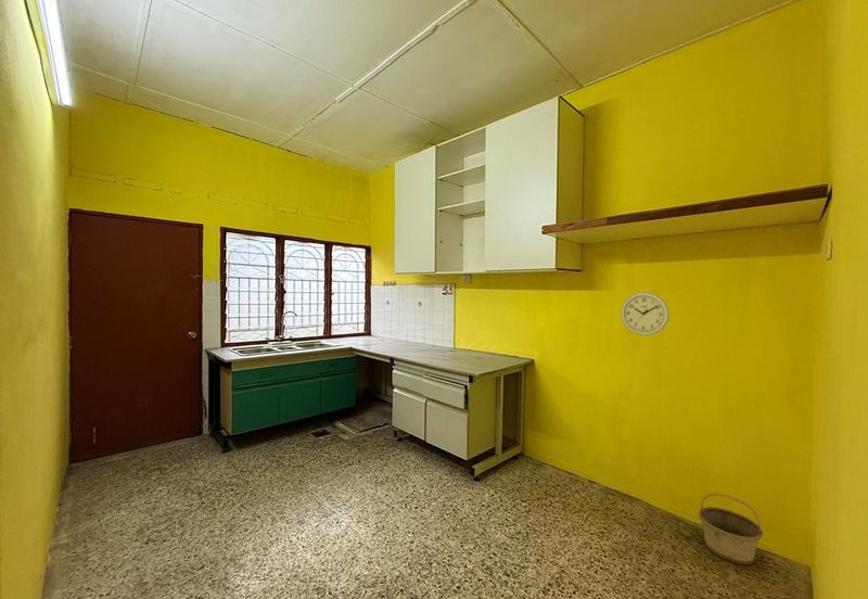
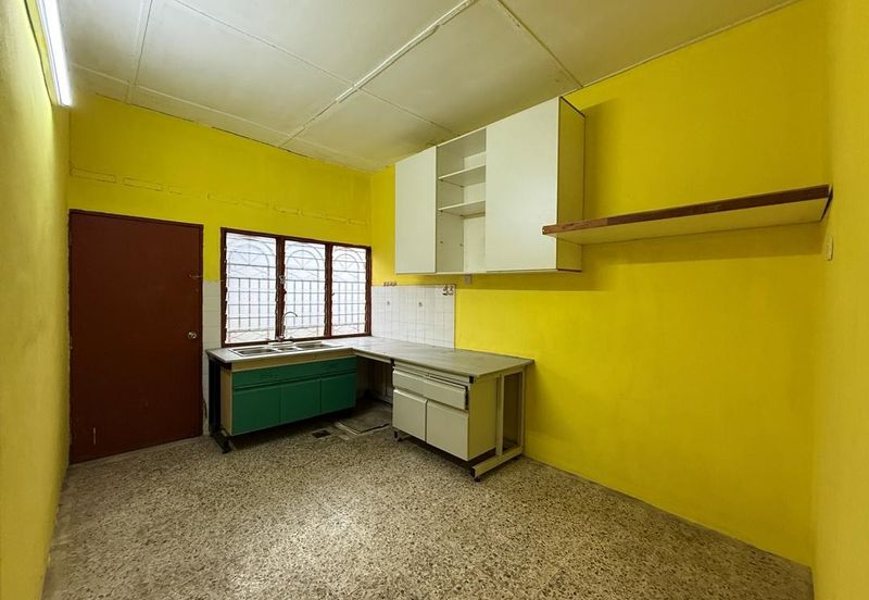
- basket [698,493,764,565]
- wall clock [620,291,671,336]
